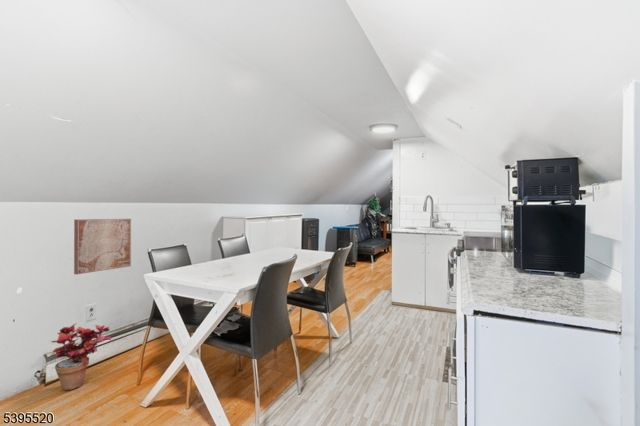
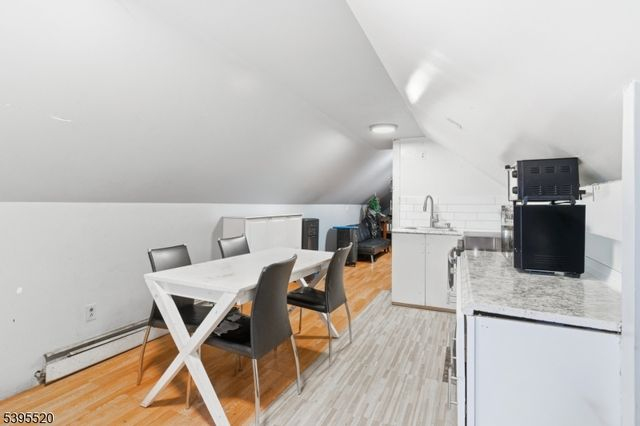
- wall art [73,218,132,275]
- potted plant [50,322,112,391]
